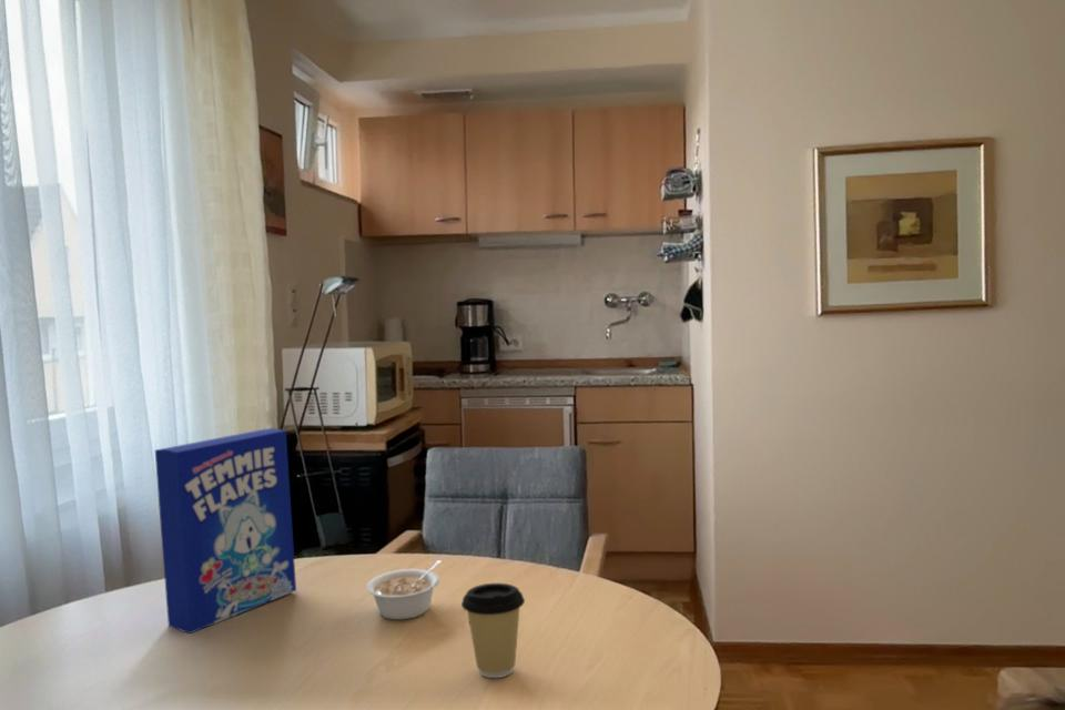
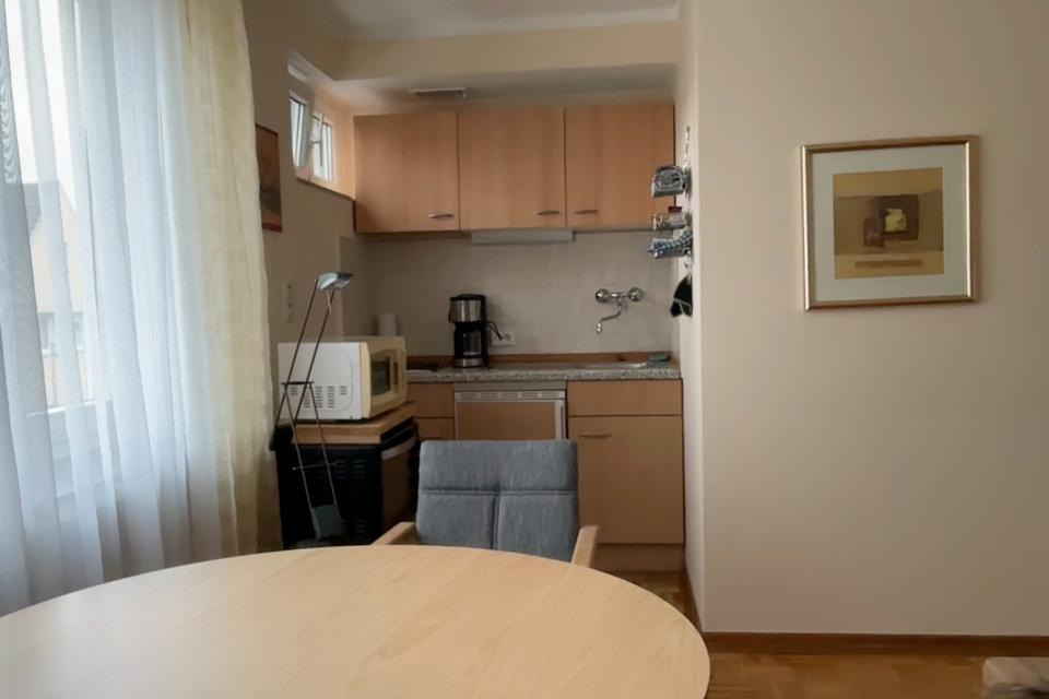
- coffee cup [460,582,526,679]
- cereal box [154,427,297,635]
- legume [365,559,443,620]
